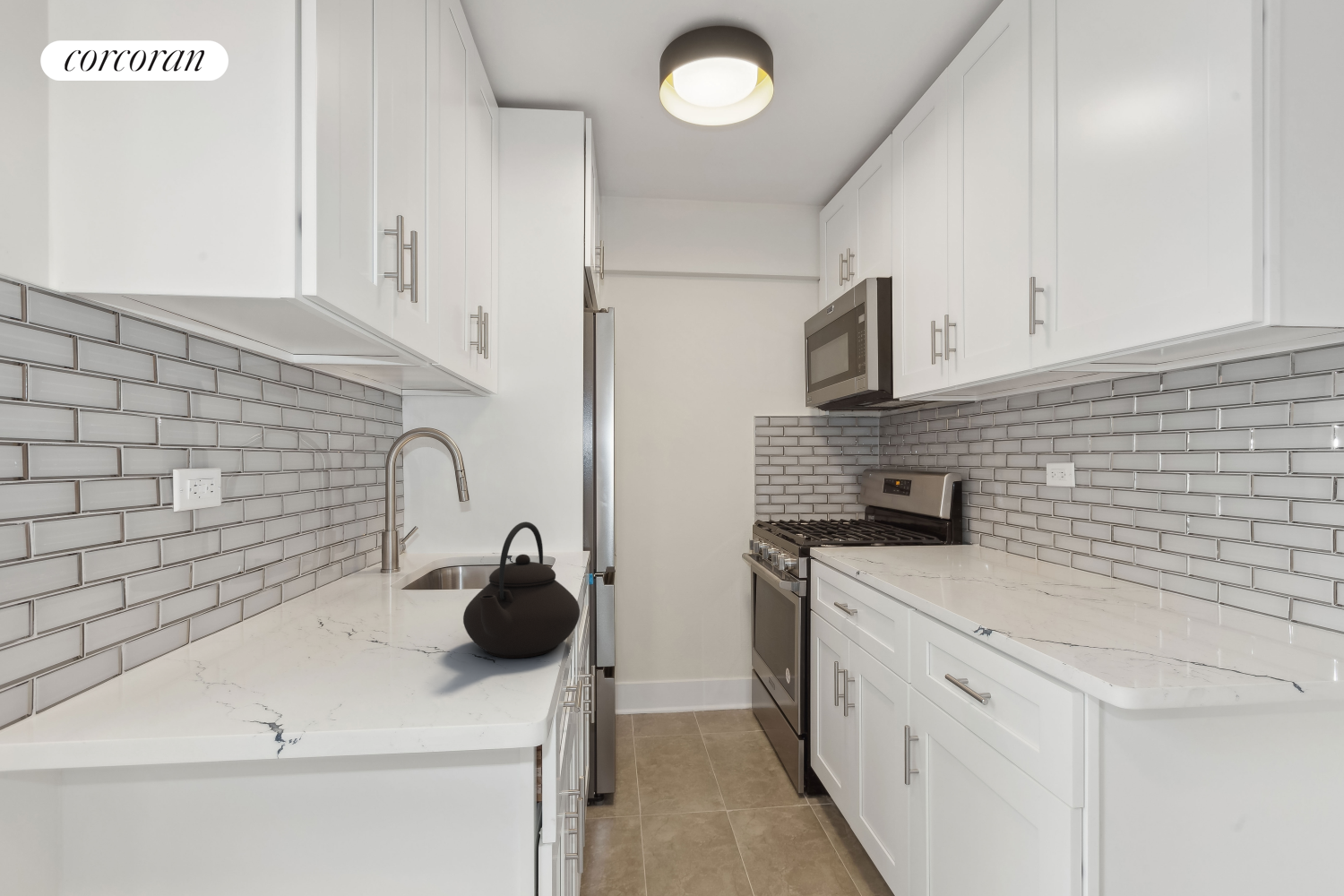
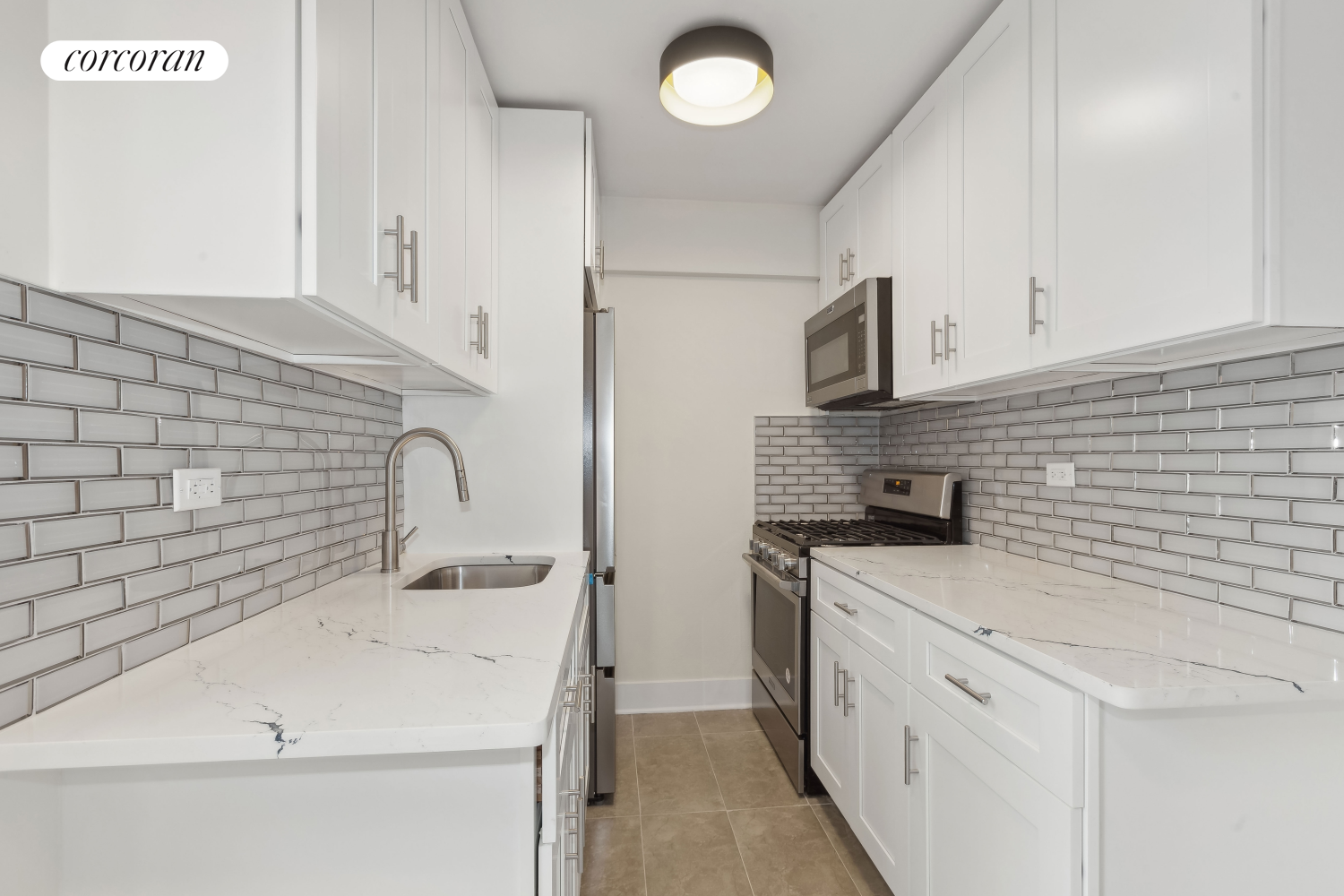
- teapot [462,521,581,659]
